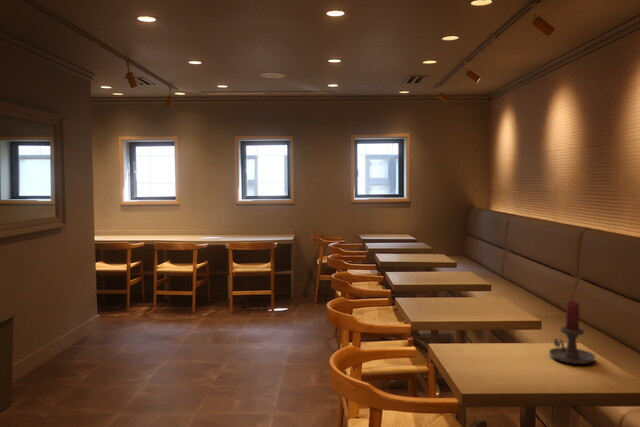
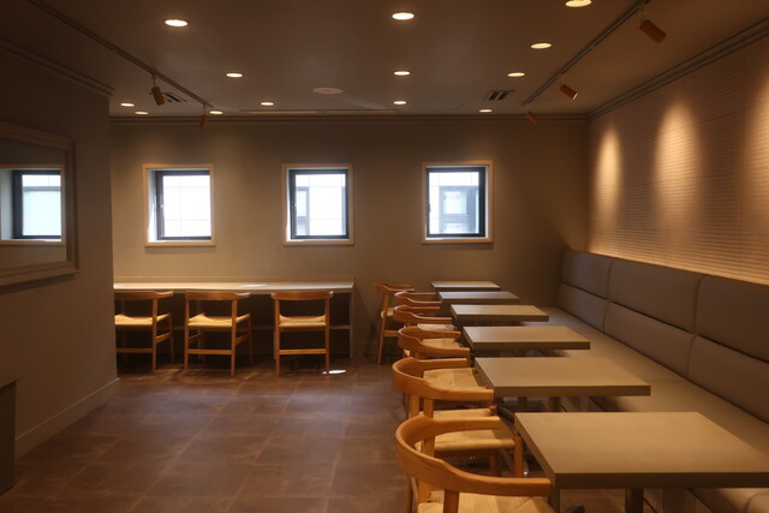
- candle holder [548,299,596,365]
